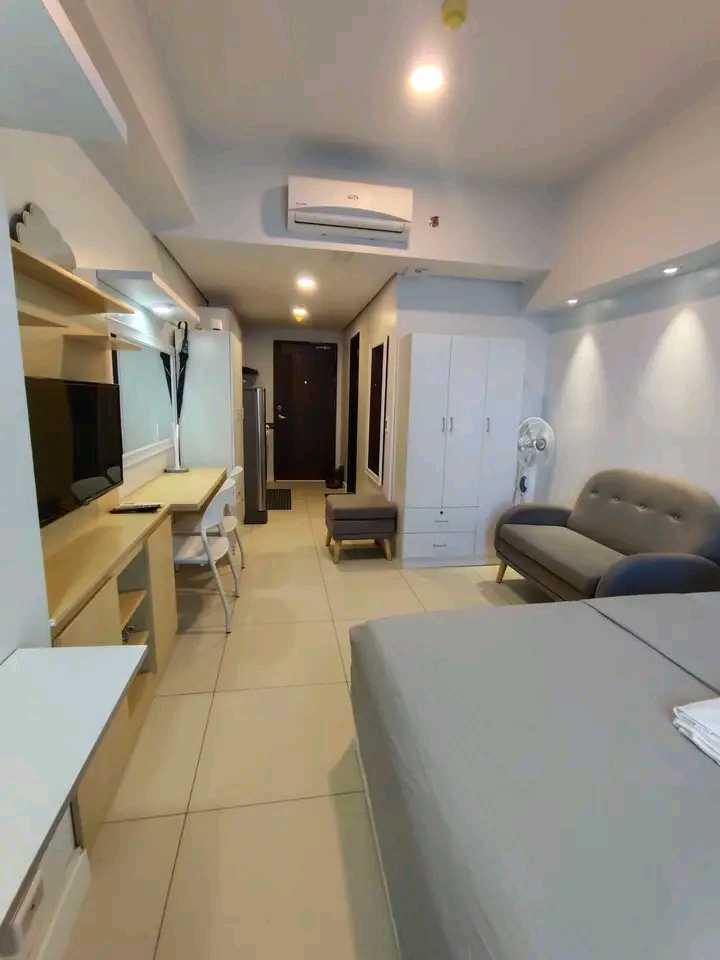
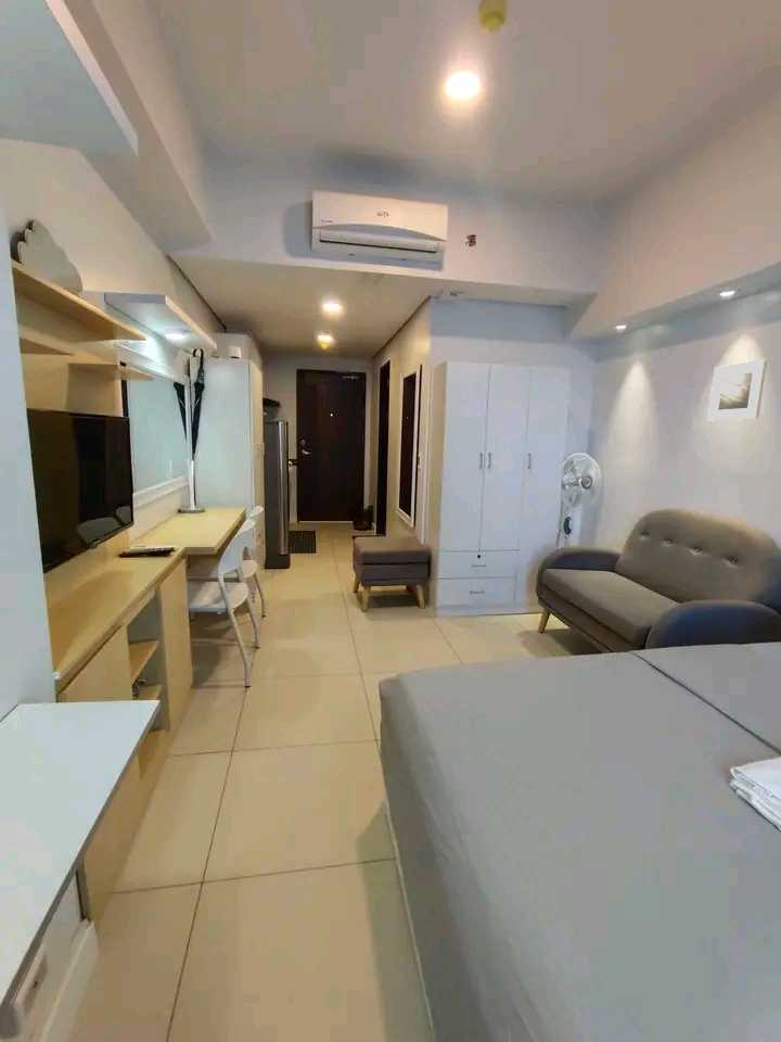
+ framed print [707,358,768,422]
